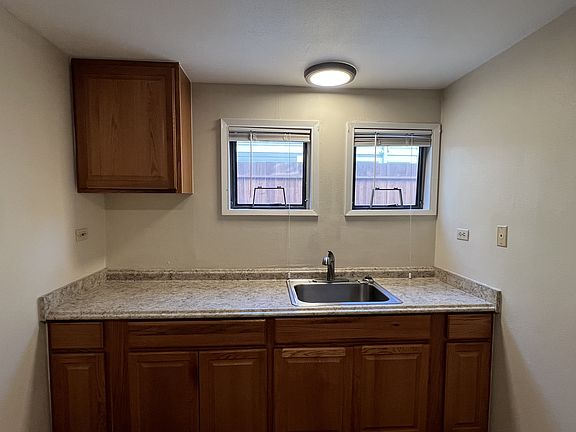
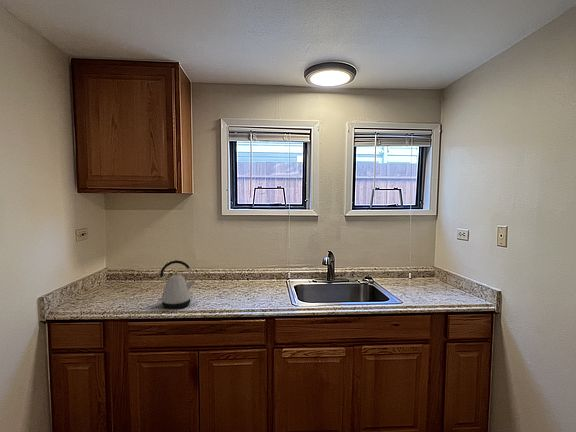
+ kettle [158,259,196,310]
